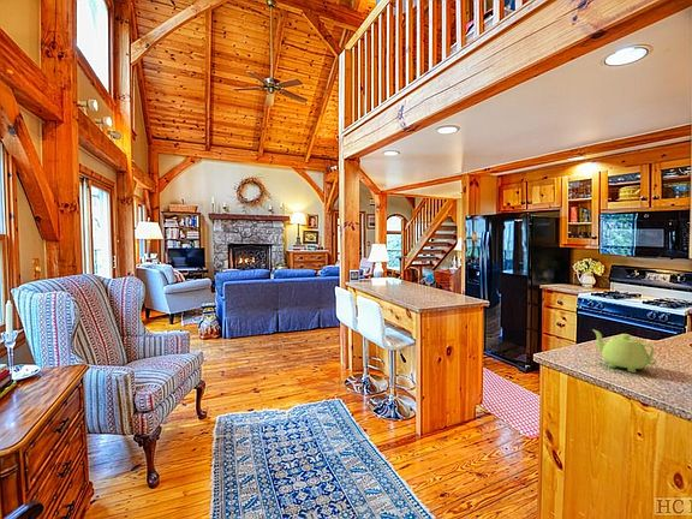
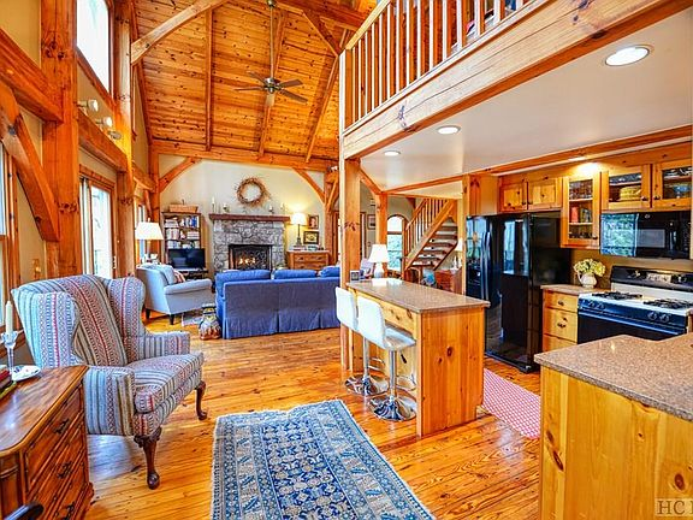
- teapot [591,328,657,374]
